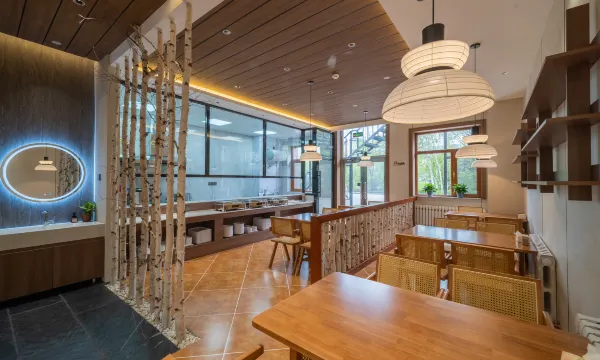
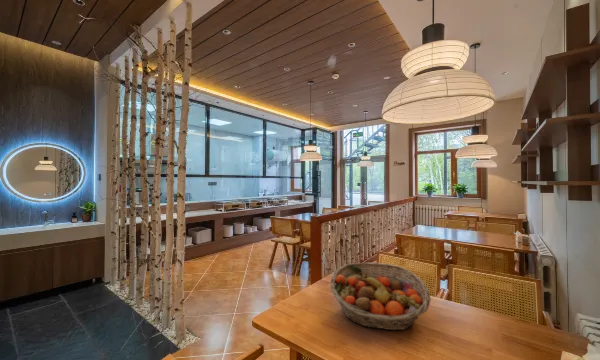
+ fruit basket [329,261,432,331]
